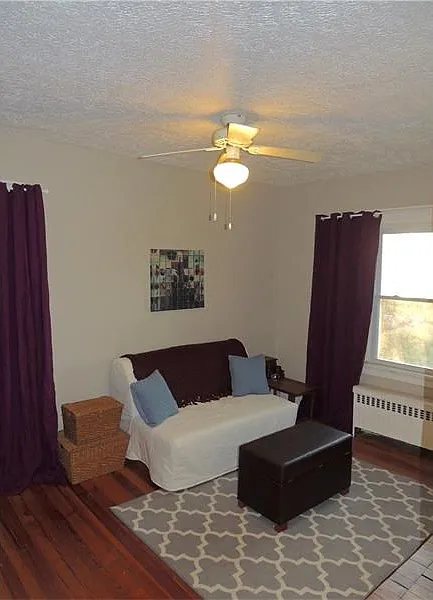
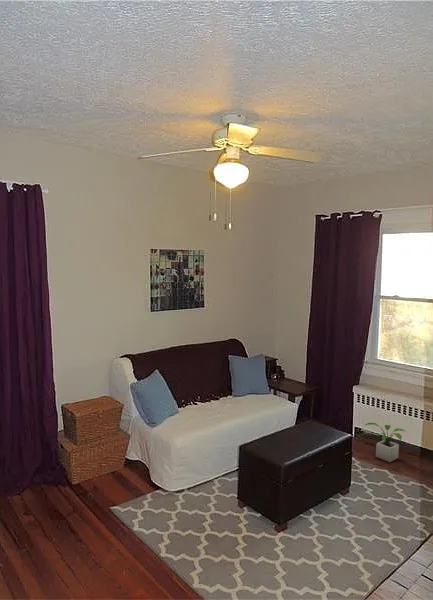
+ potted plant [364,422,407,463]
